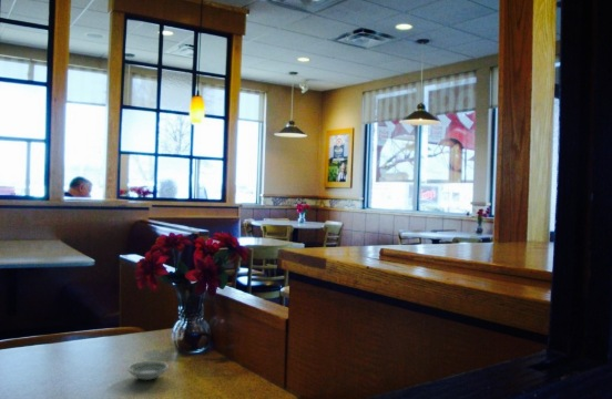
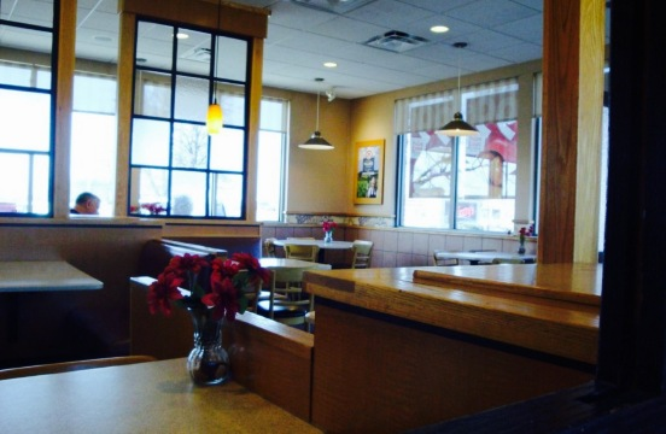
- saucer [126,360,170,381]
